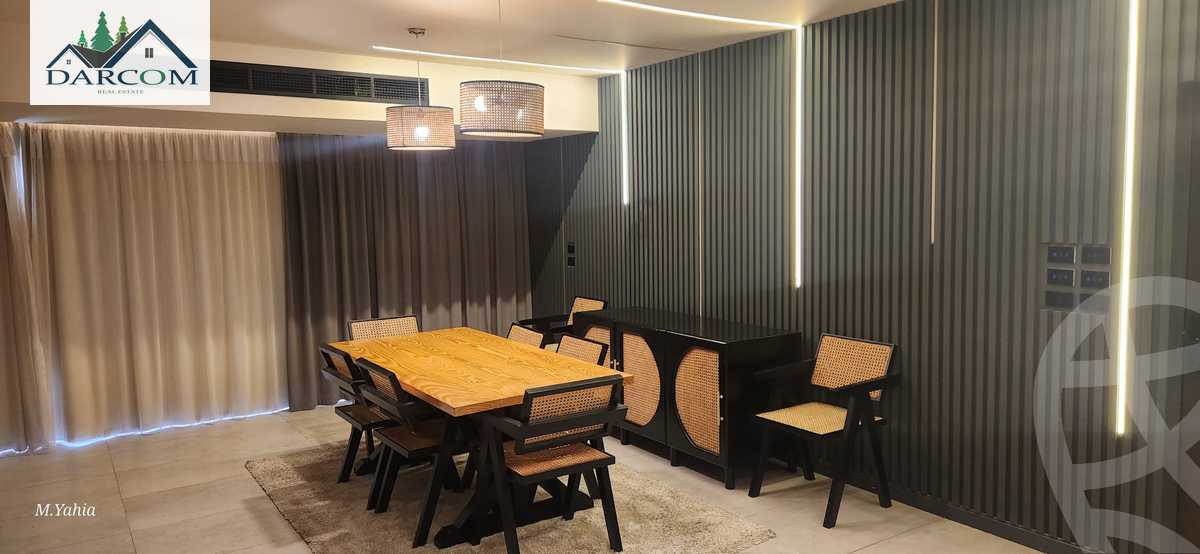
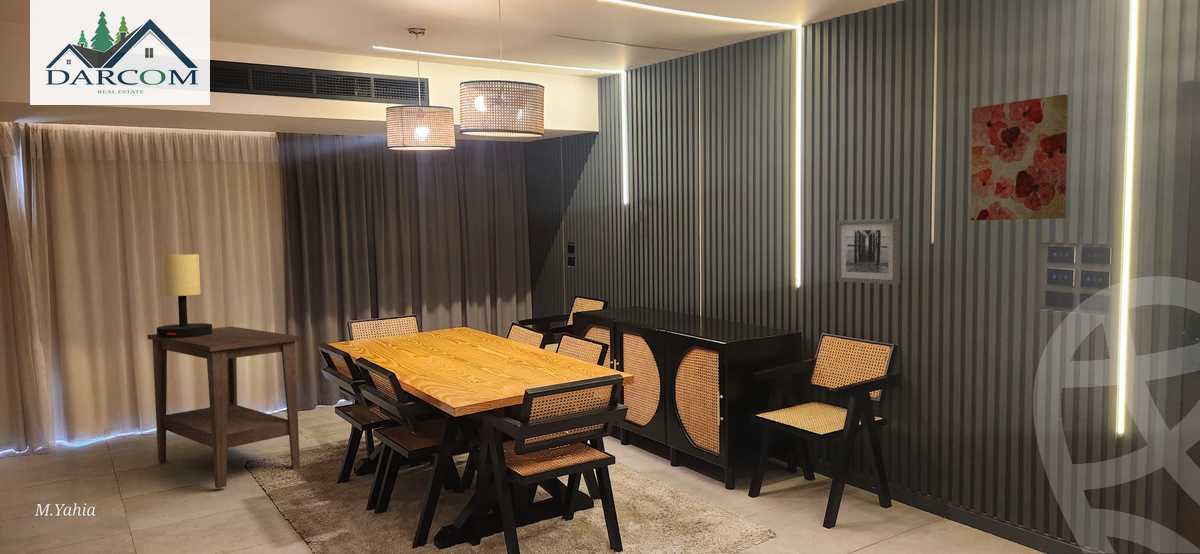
+ wall art [836,218,901,286]
+ table lamp [156,253,213,338]
+ wall art [970,93,1069,221]
+ side table [146,326,301,489]
